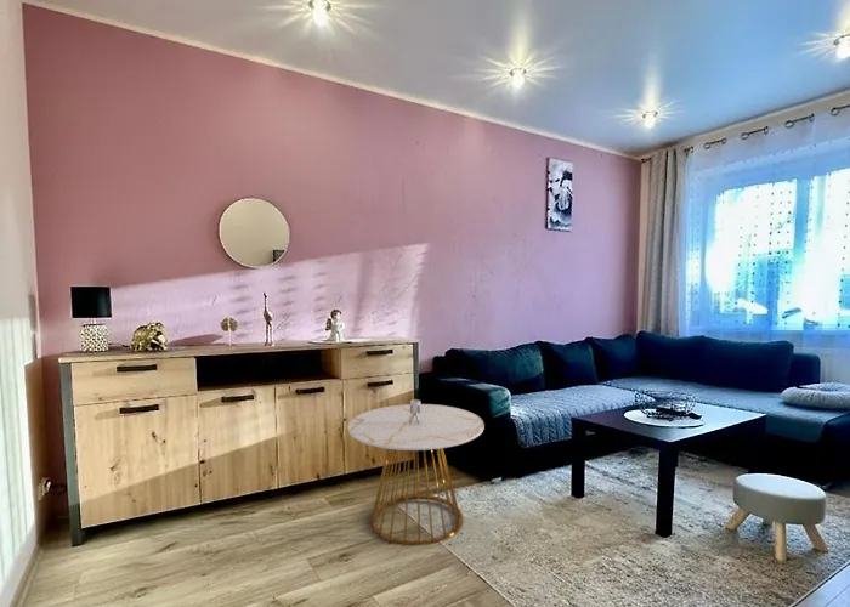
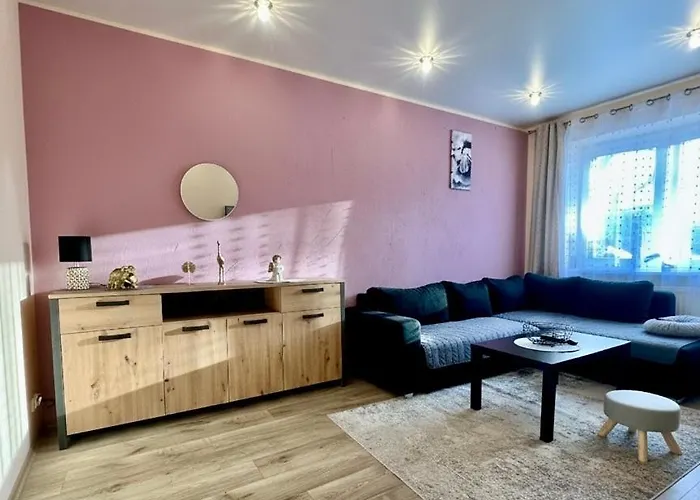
- side table [346,398,486,546]
